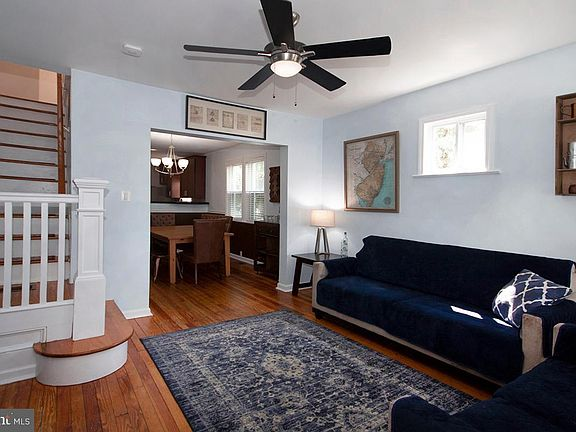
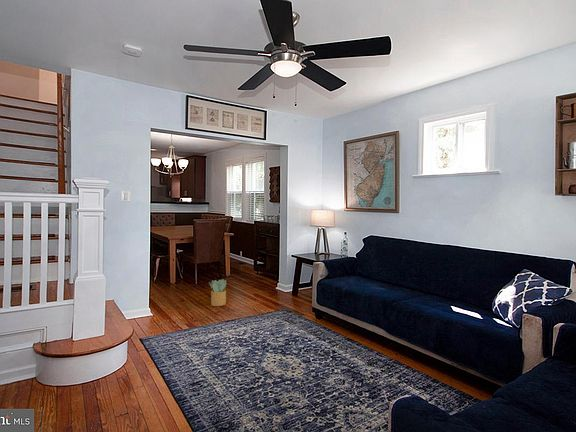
+ potted plant [208,278,227,307]
